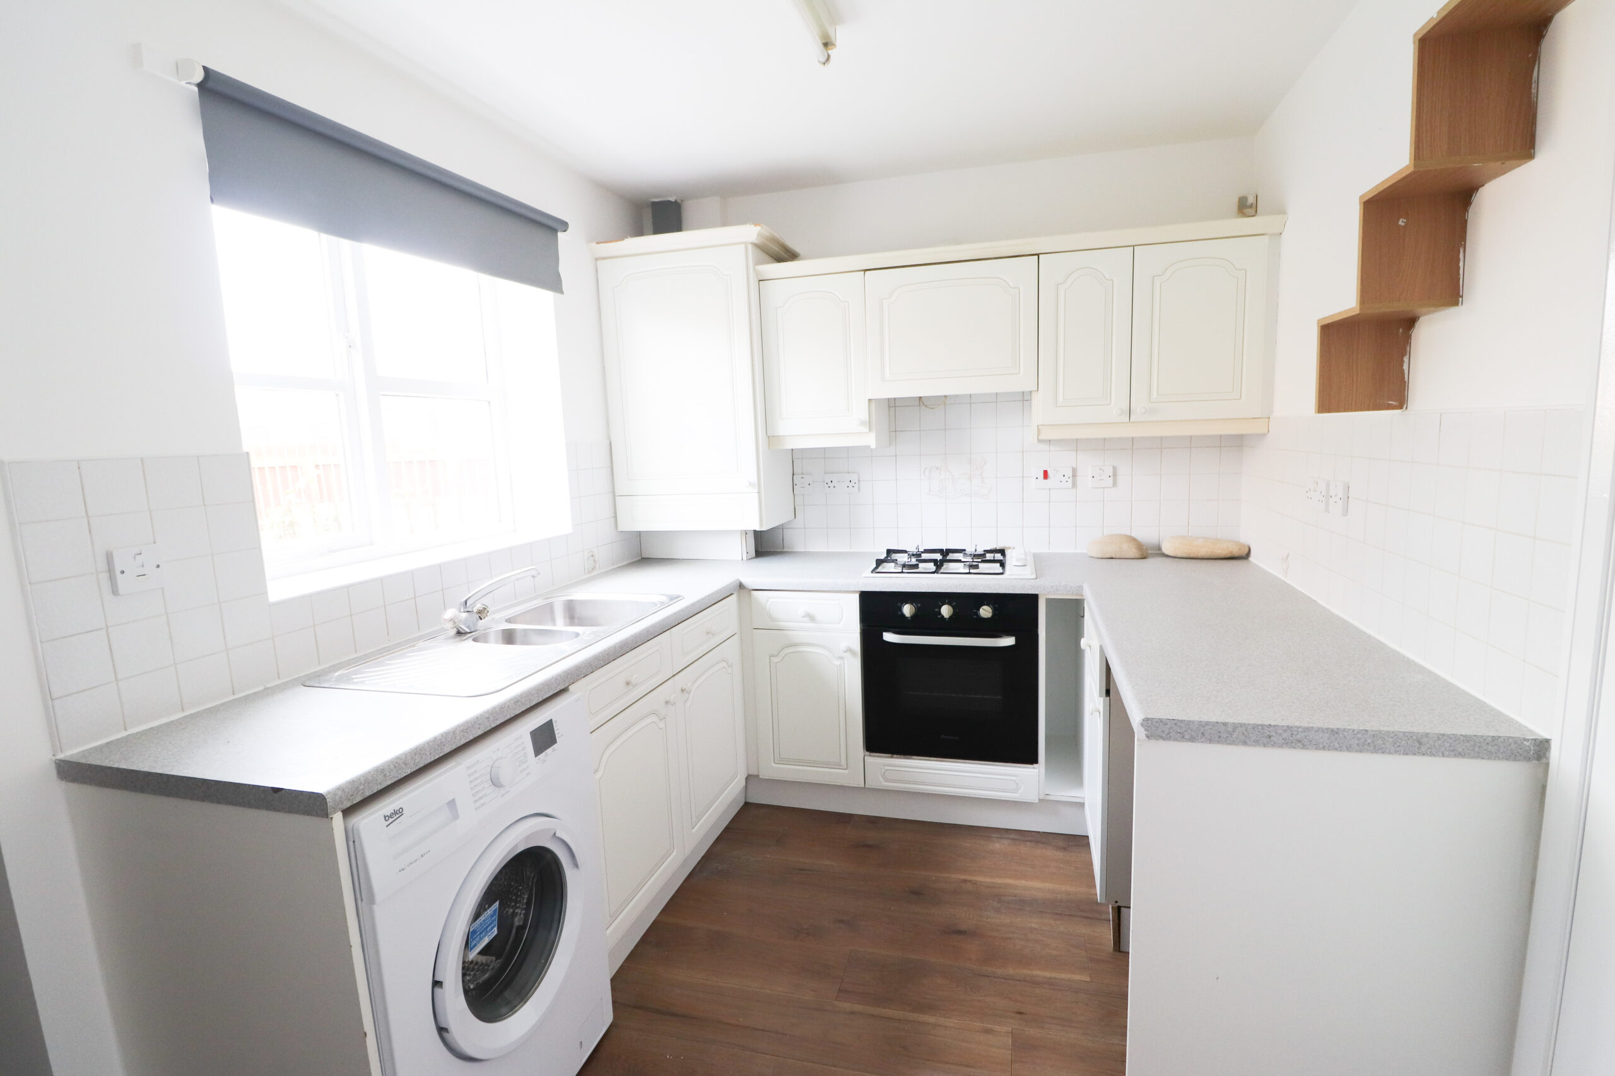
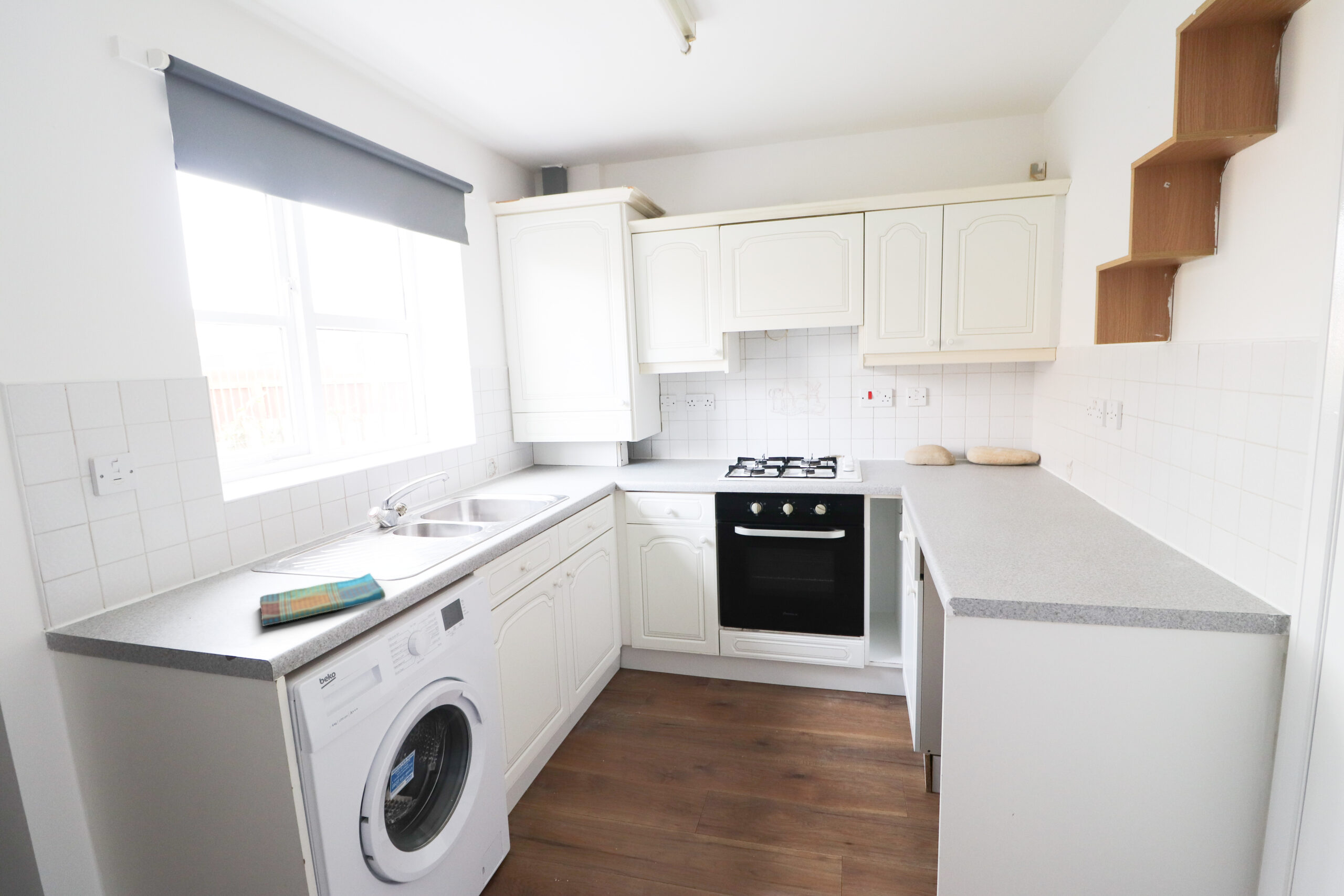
+ dish towel [259,573,386,627]
